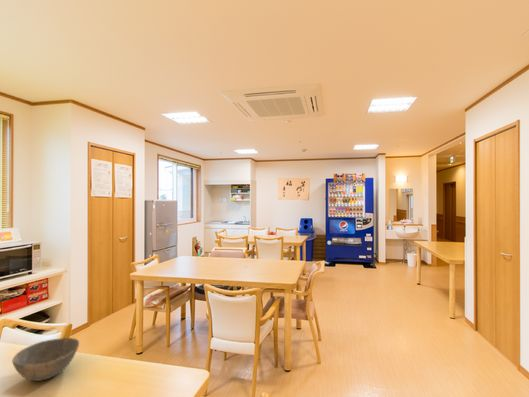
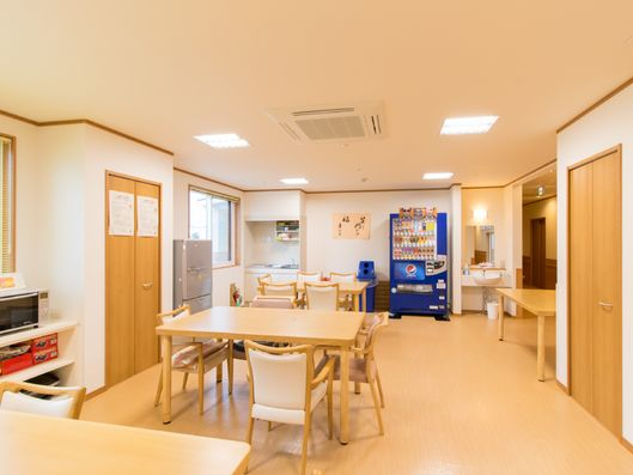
- bowl [11,337,80,382]
